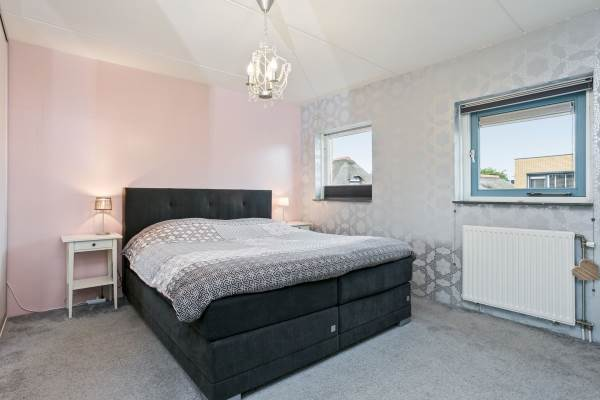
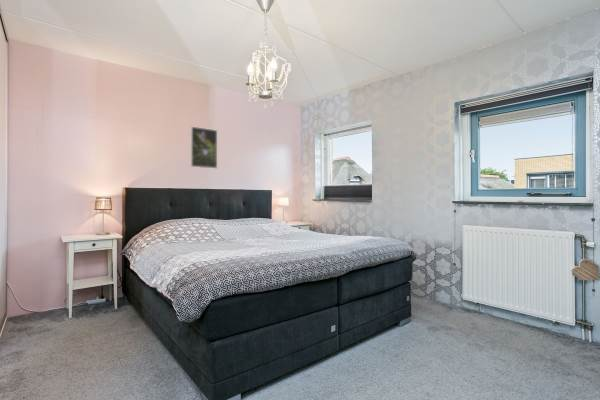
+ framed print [190,125,218,170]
